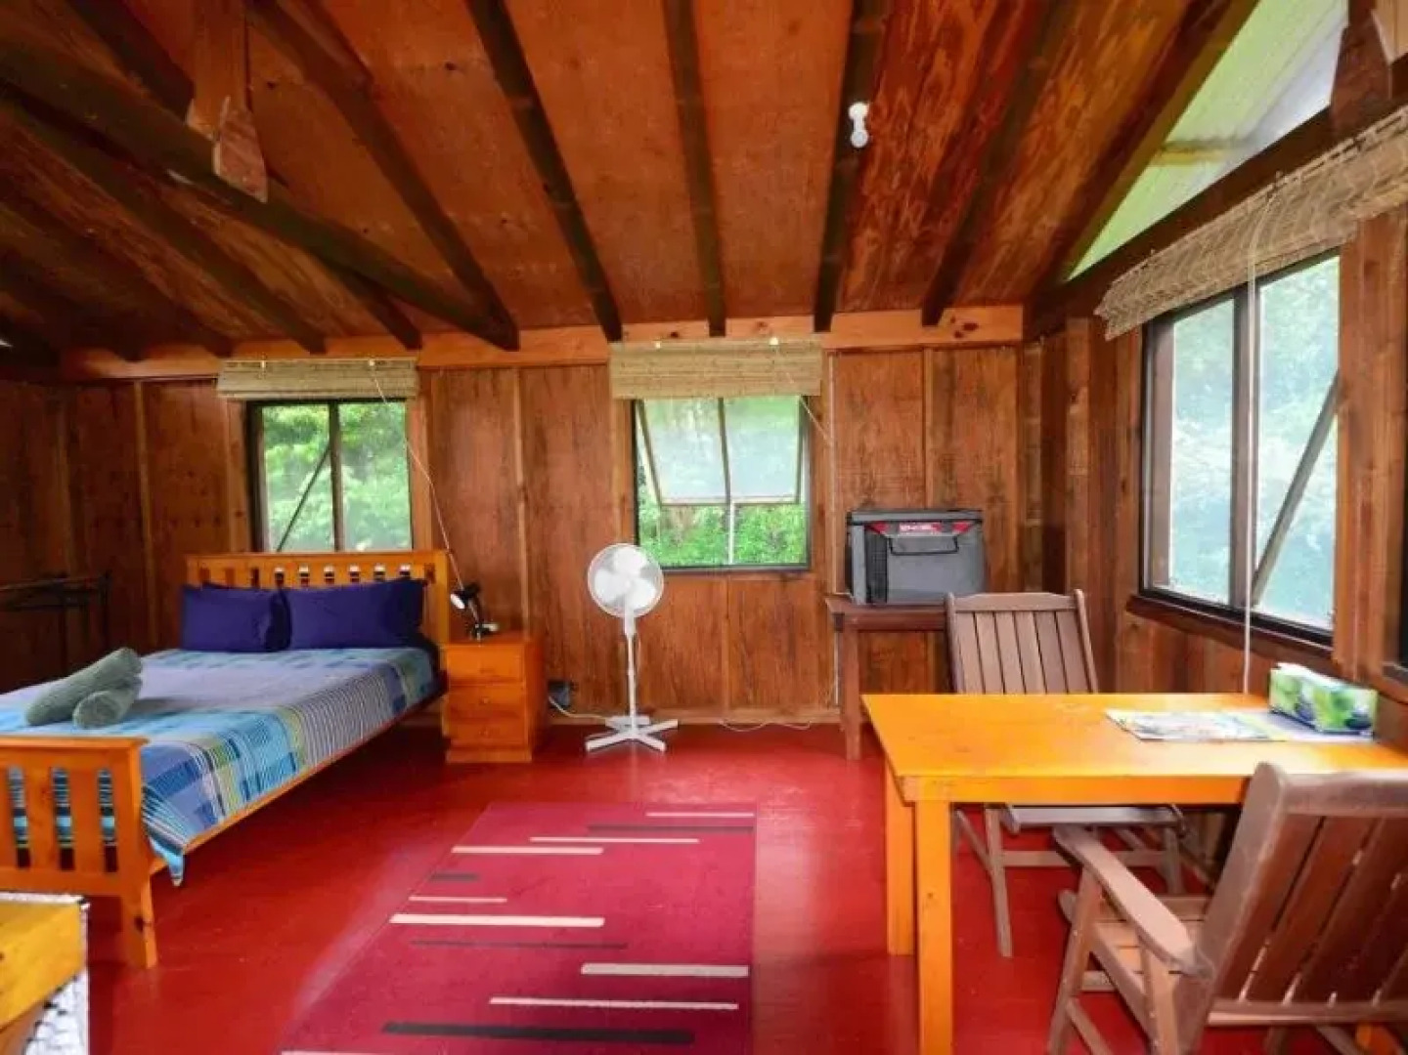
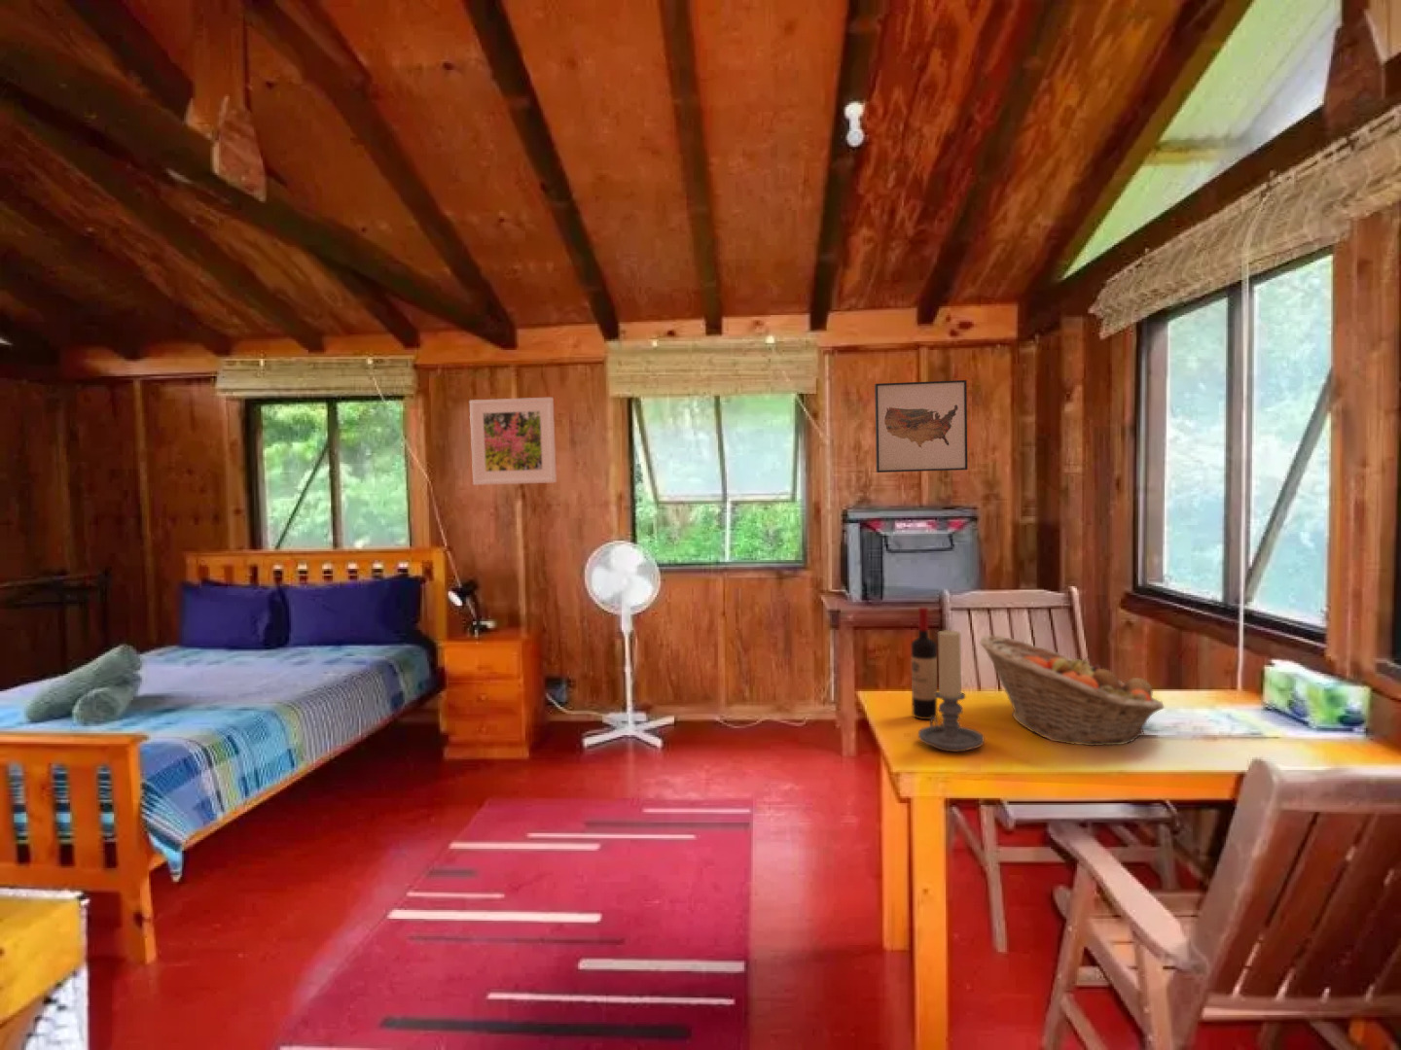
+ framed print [469,397,557,486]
+ candle holder [918,629,985,752]
+ fruit basket [980,635,1166,747]
+ wall art [874,379,969,473]
+ wine bottle [910,607,938,720]
